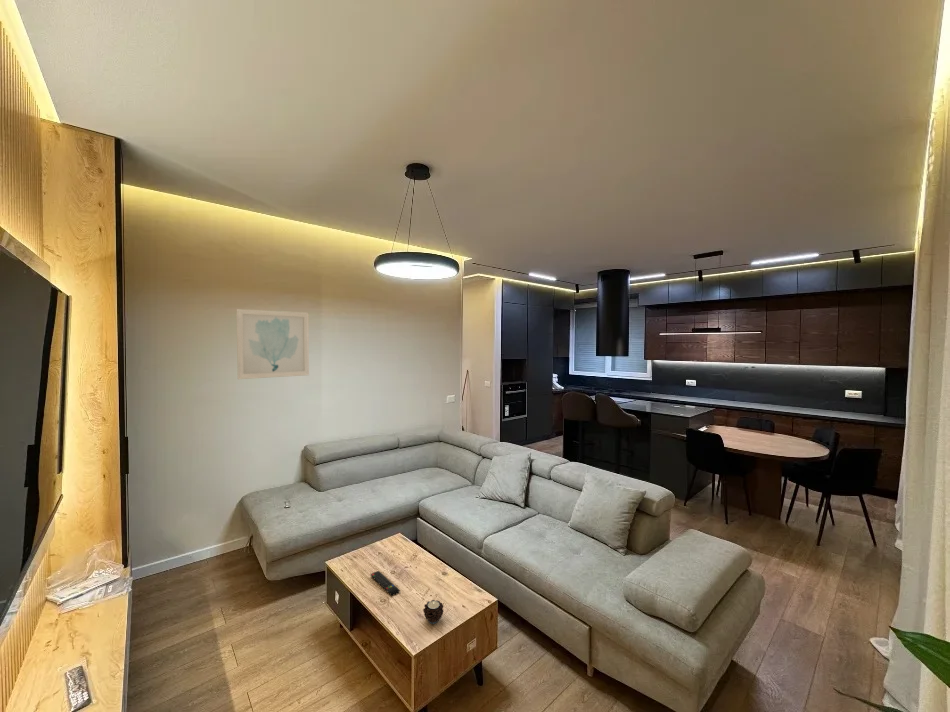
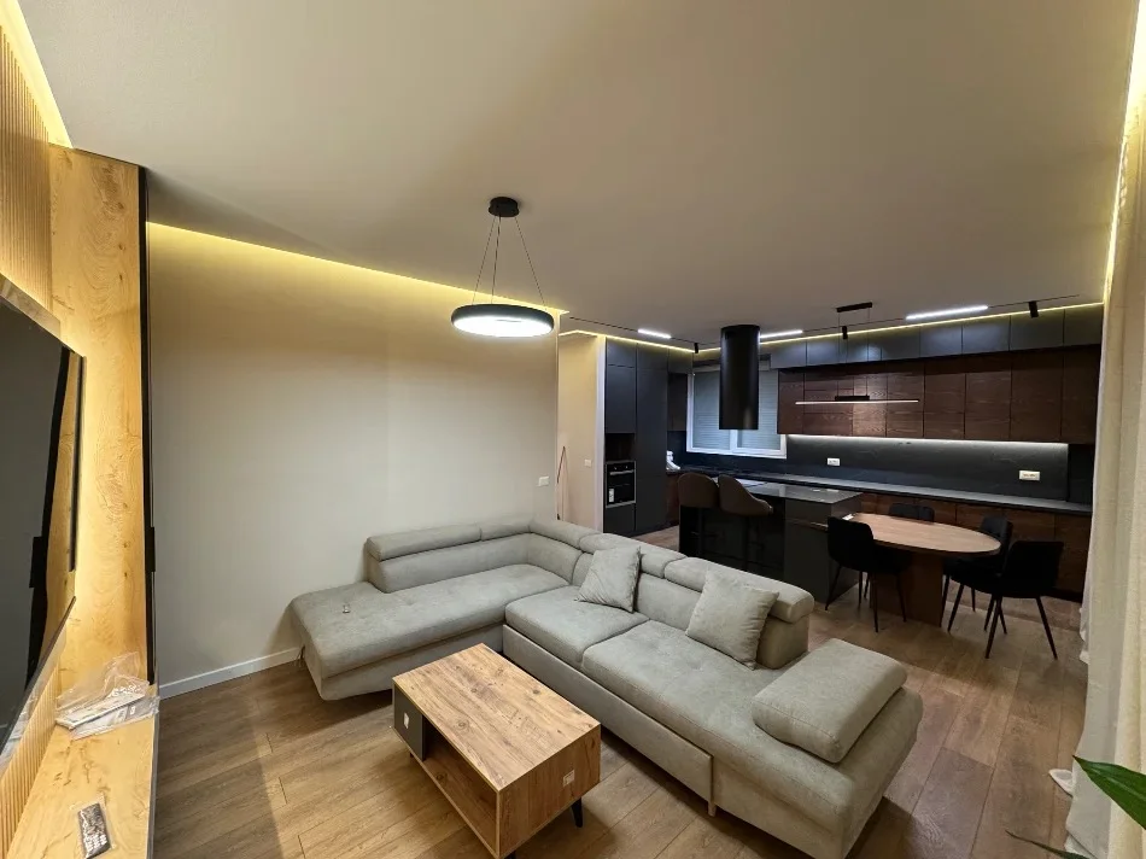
- remote control [370,570,401,596]
- wall art [236,308,310,380]
- candle [422,599,444,625]
